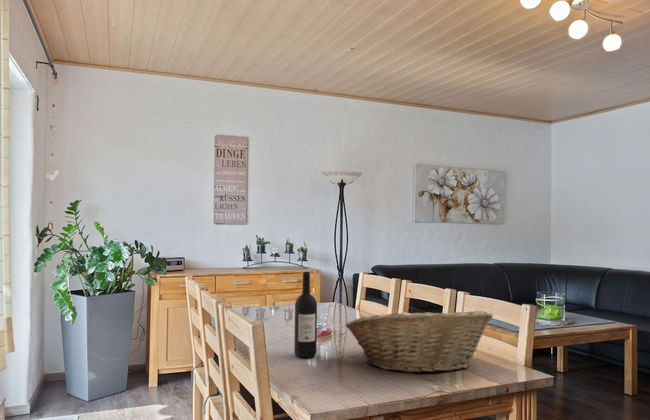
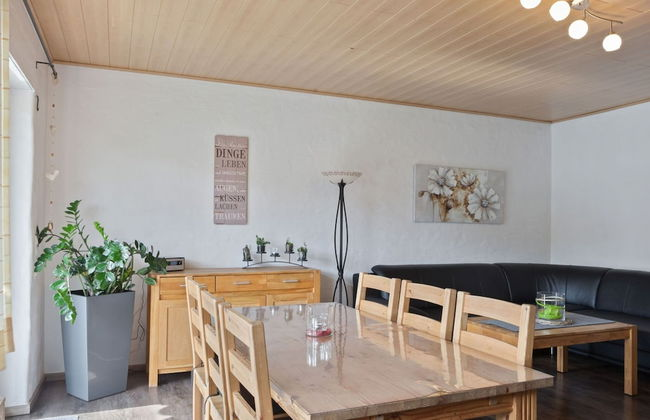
- wine bottle [293,271,318,358]
- fruit basket [345,306,494,374]
